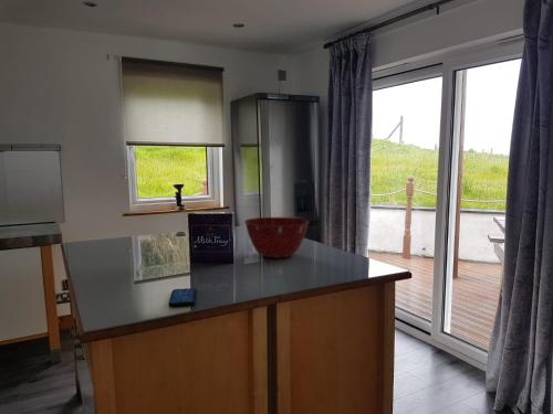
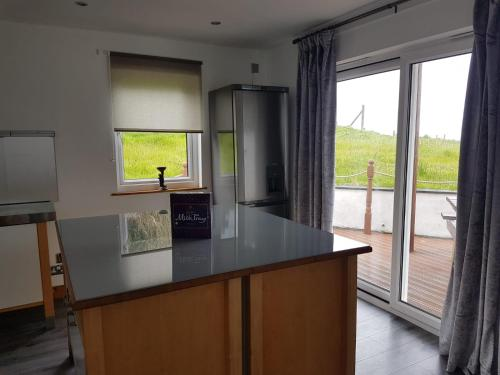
- smartphone [167,287,197,307]
- mixing bowl [243,216,310,259]
